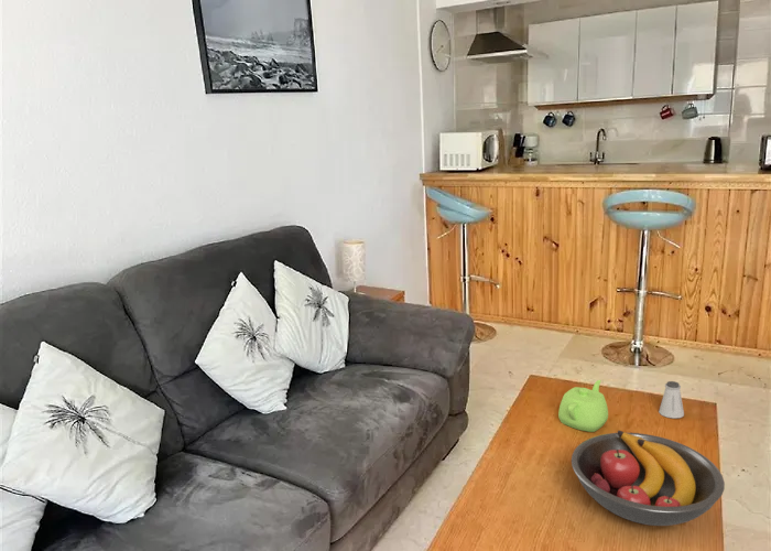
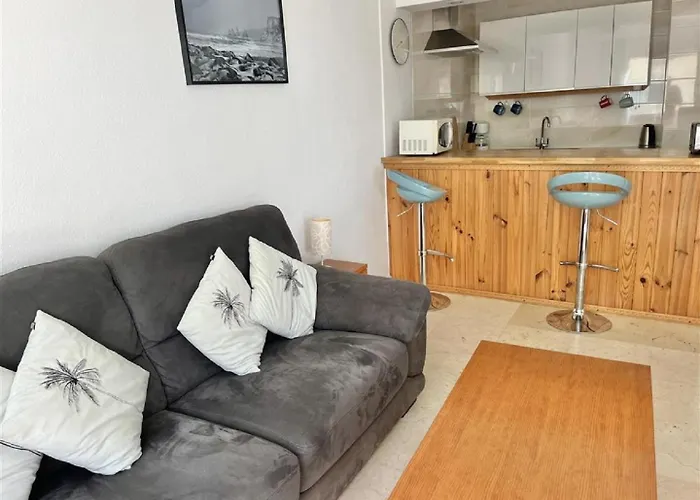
- fruit bowl [571,430,726,527]
- teapot [557,379,609,433]
- saltshaker [658,380,685,419]
